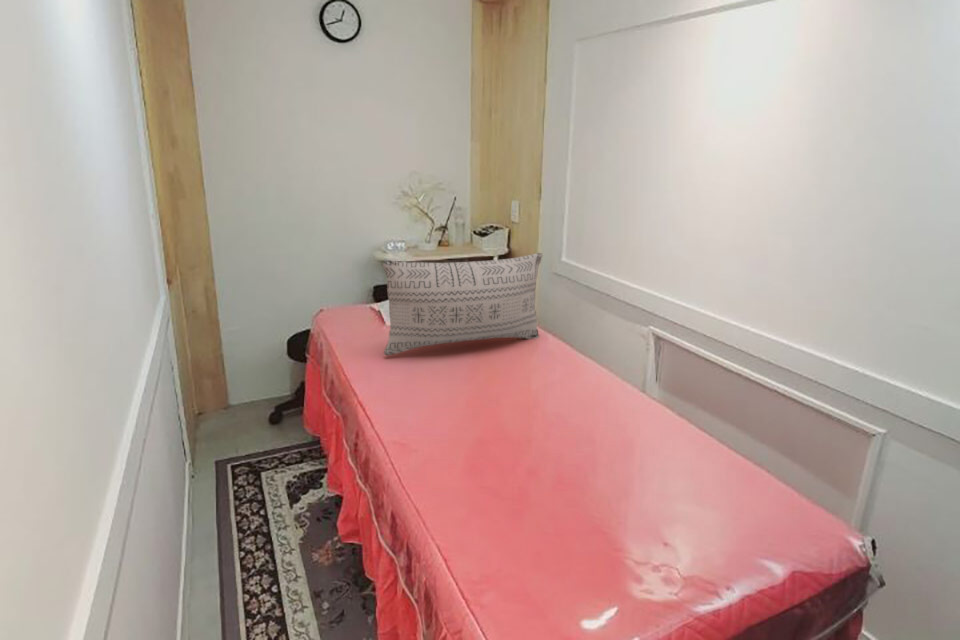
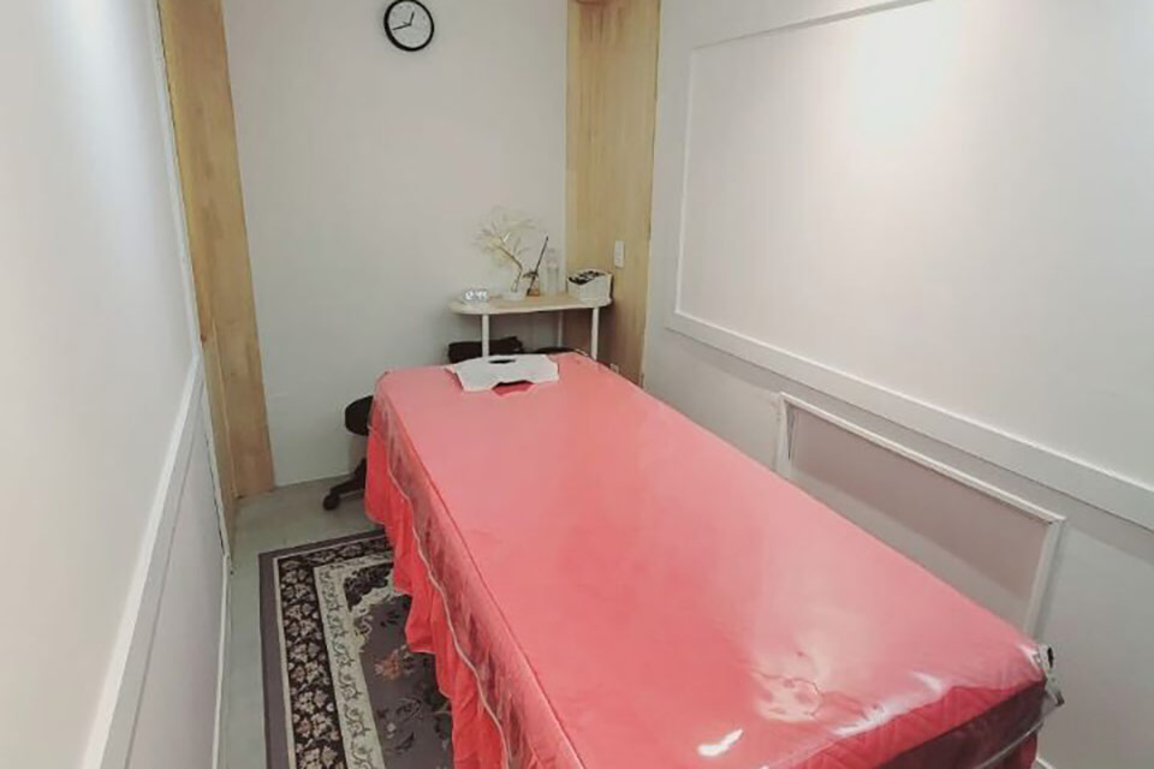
- pillow [382,252,544,356]
